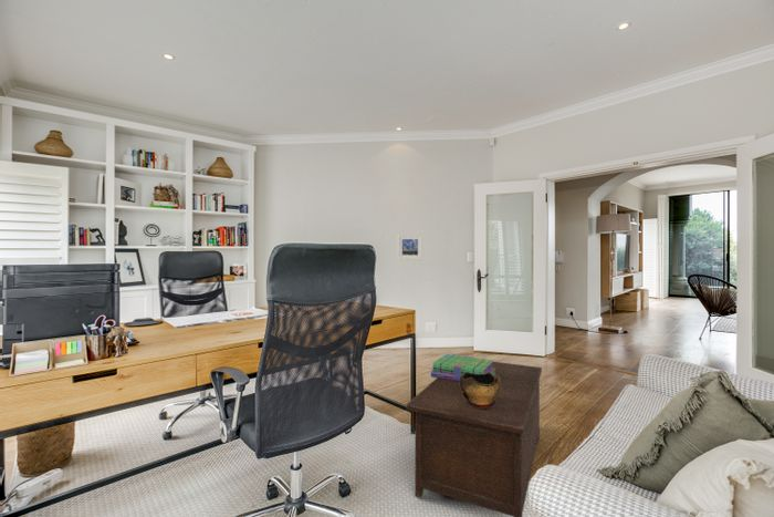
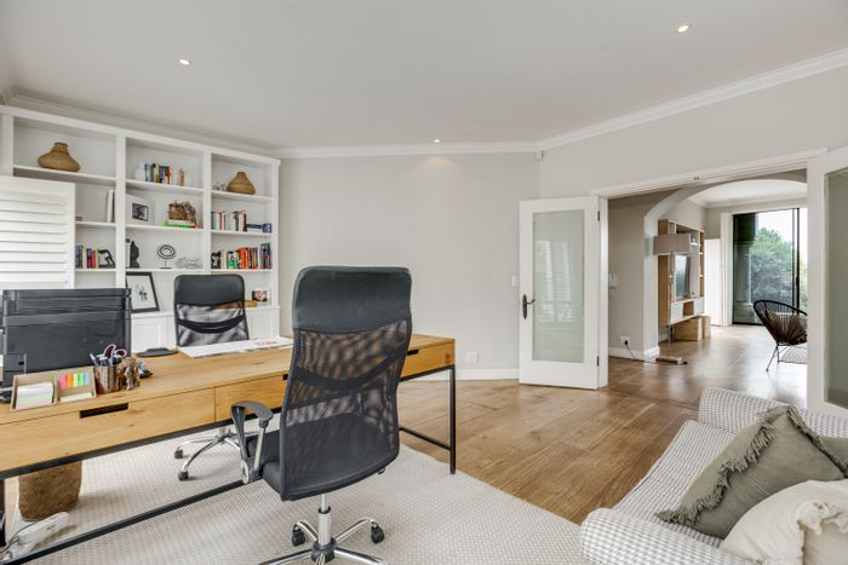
- stack of books [430,353,495,382]
- cabinet [406,361,543,517]
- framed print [397,234,423,261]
- decorative bowl [459,372,501,407]
